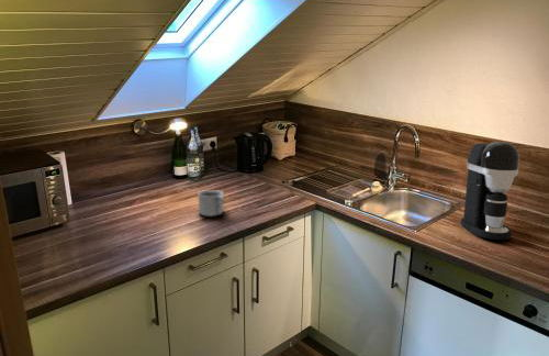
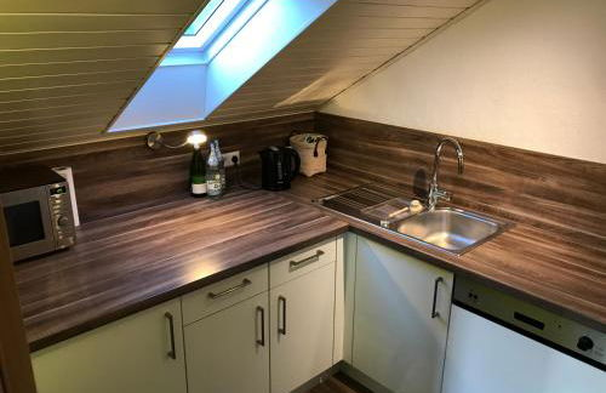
- mug [197,189,225,218]
- coffee maker [459,141,520,241]
